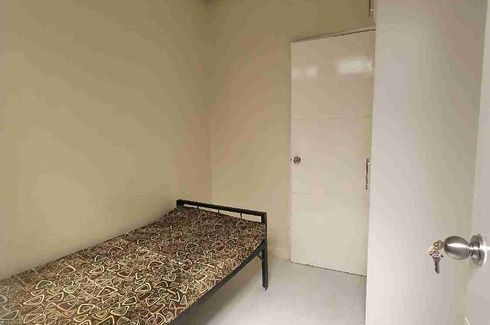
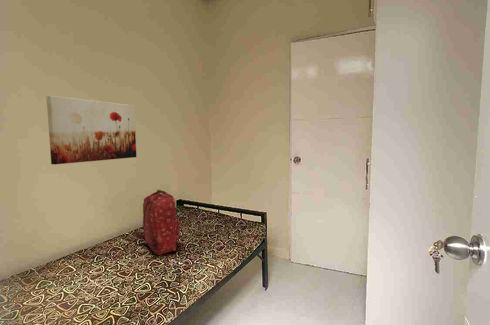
+ backpack [133,189,181,256]
+ wall art [45,95,137,165]
